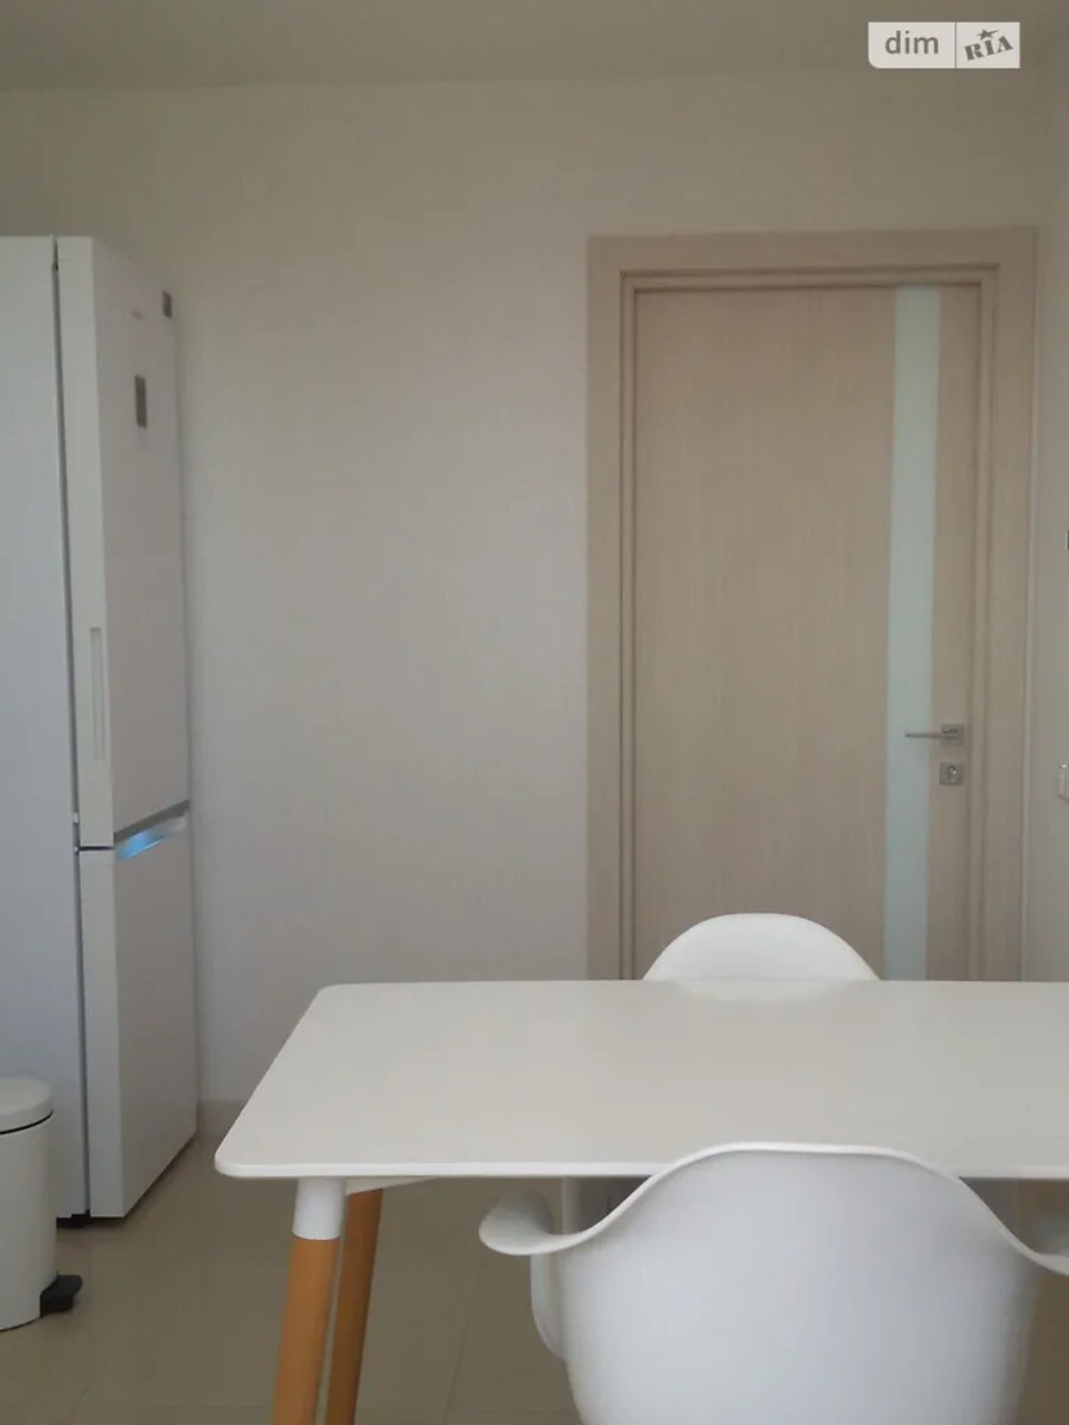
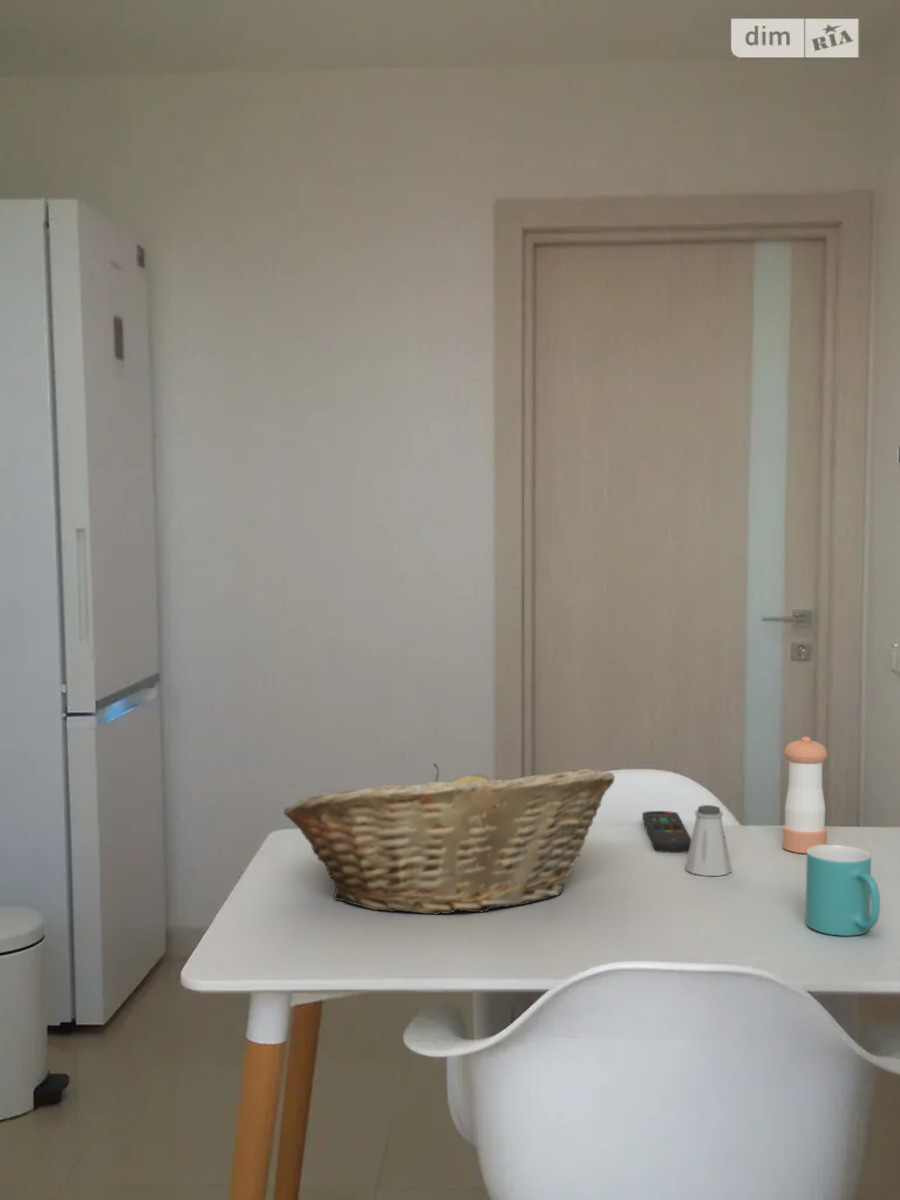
+ saltshaker [685,804,733,877]
+ pepper shaker [782,736,828,854]
+ remote control [641,810,692,854]
+ fruit basket [283,762,616,916]
+ mug [805,844,881,937]
